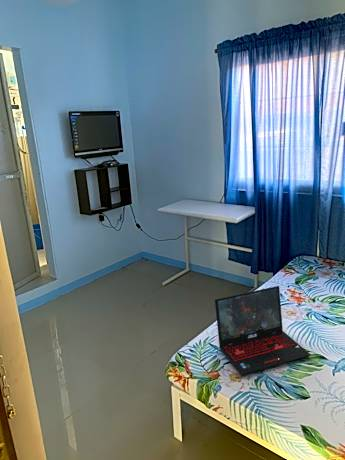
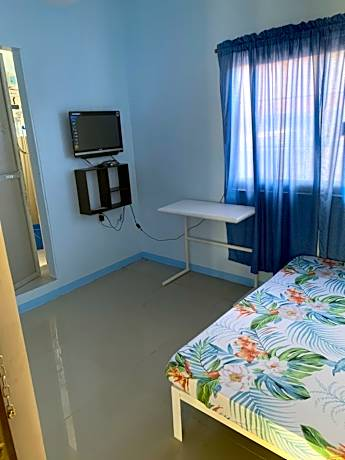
- laptop [214,285,312,377]
